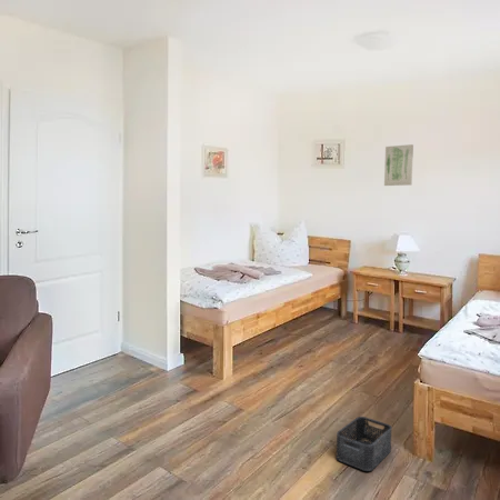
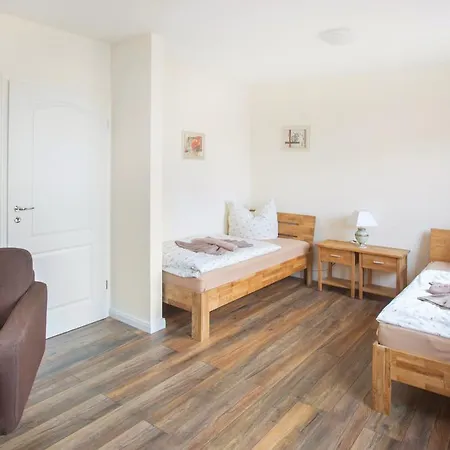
- storage bin [334,416,393,472]
- wall art [383,143,414,187]
